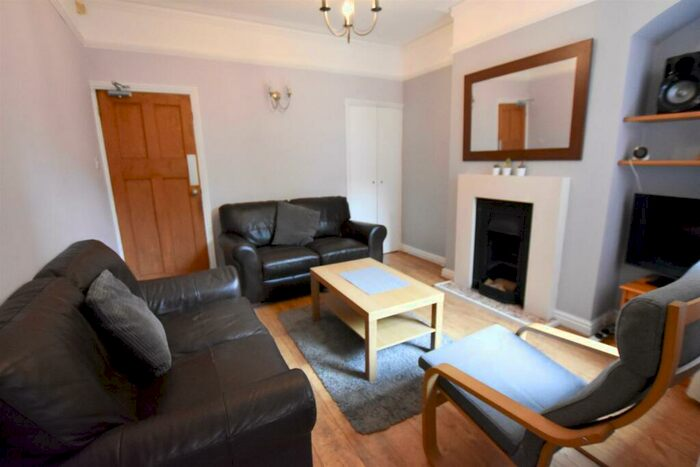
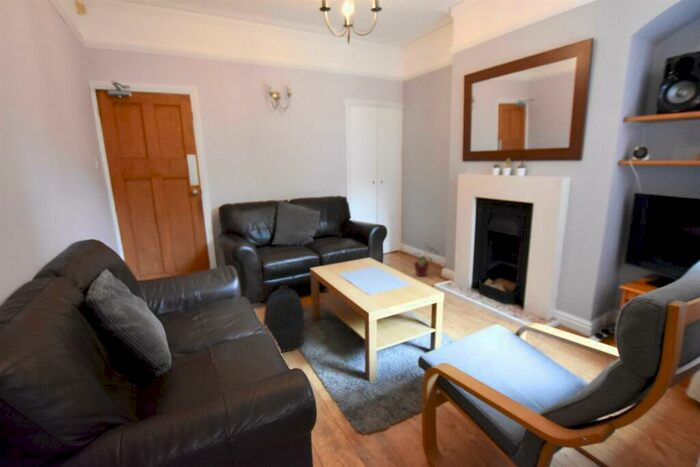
+ potted plant [413,244,440,277]
+ backpack [262,284,305,353]
